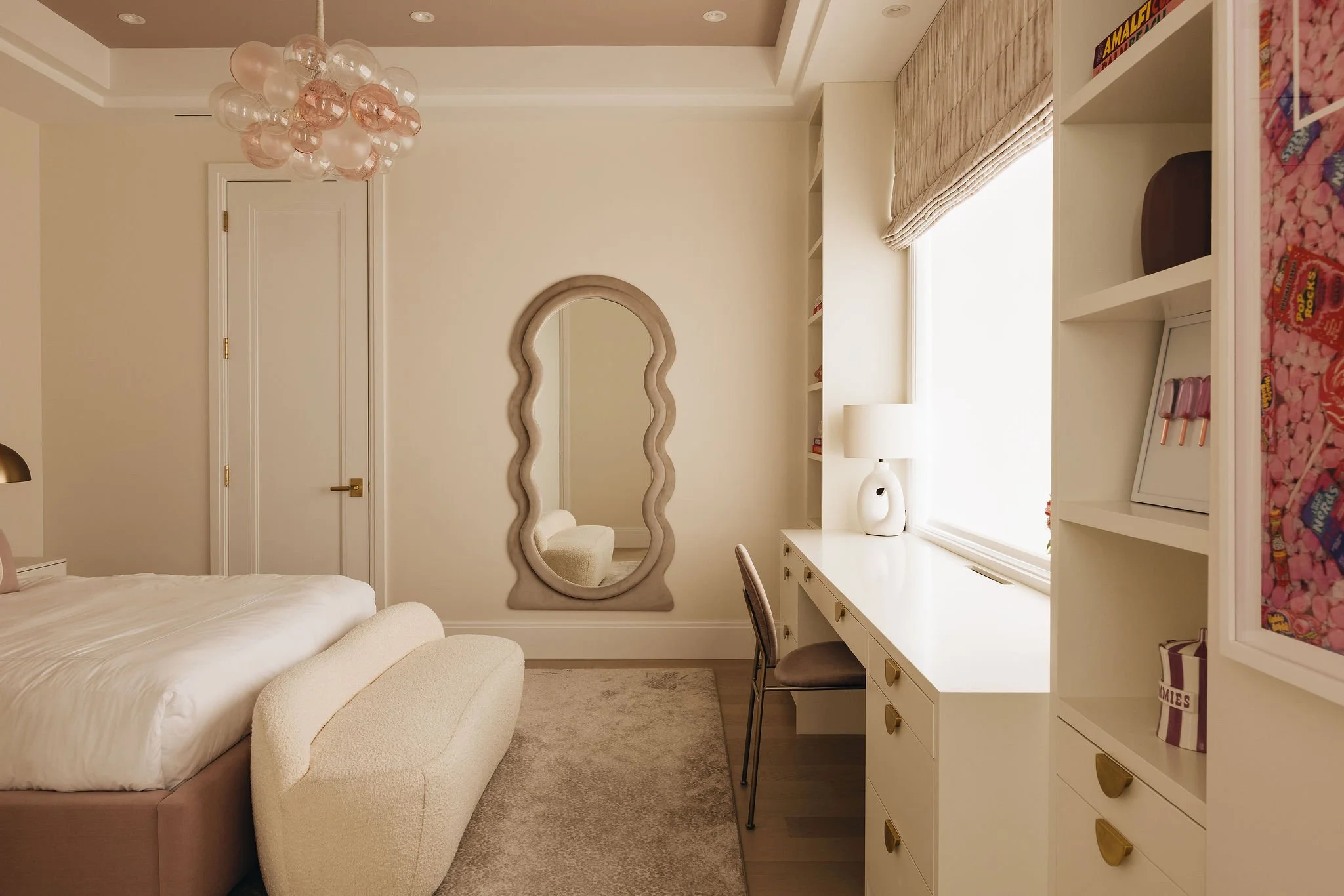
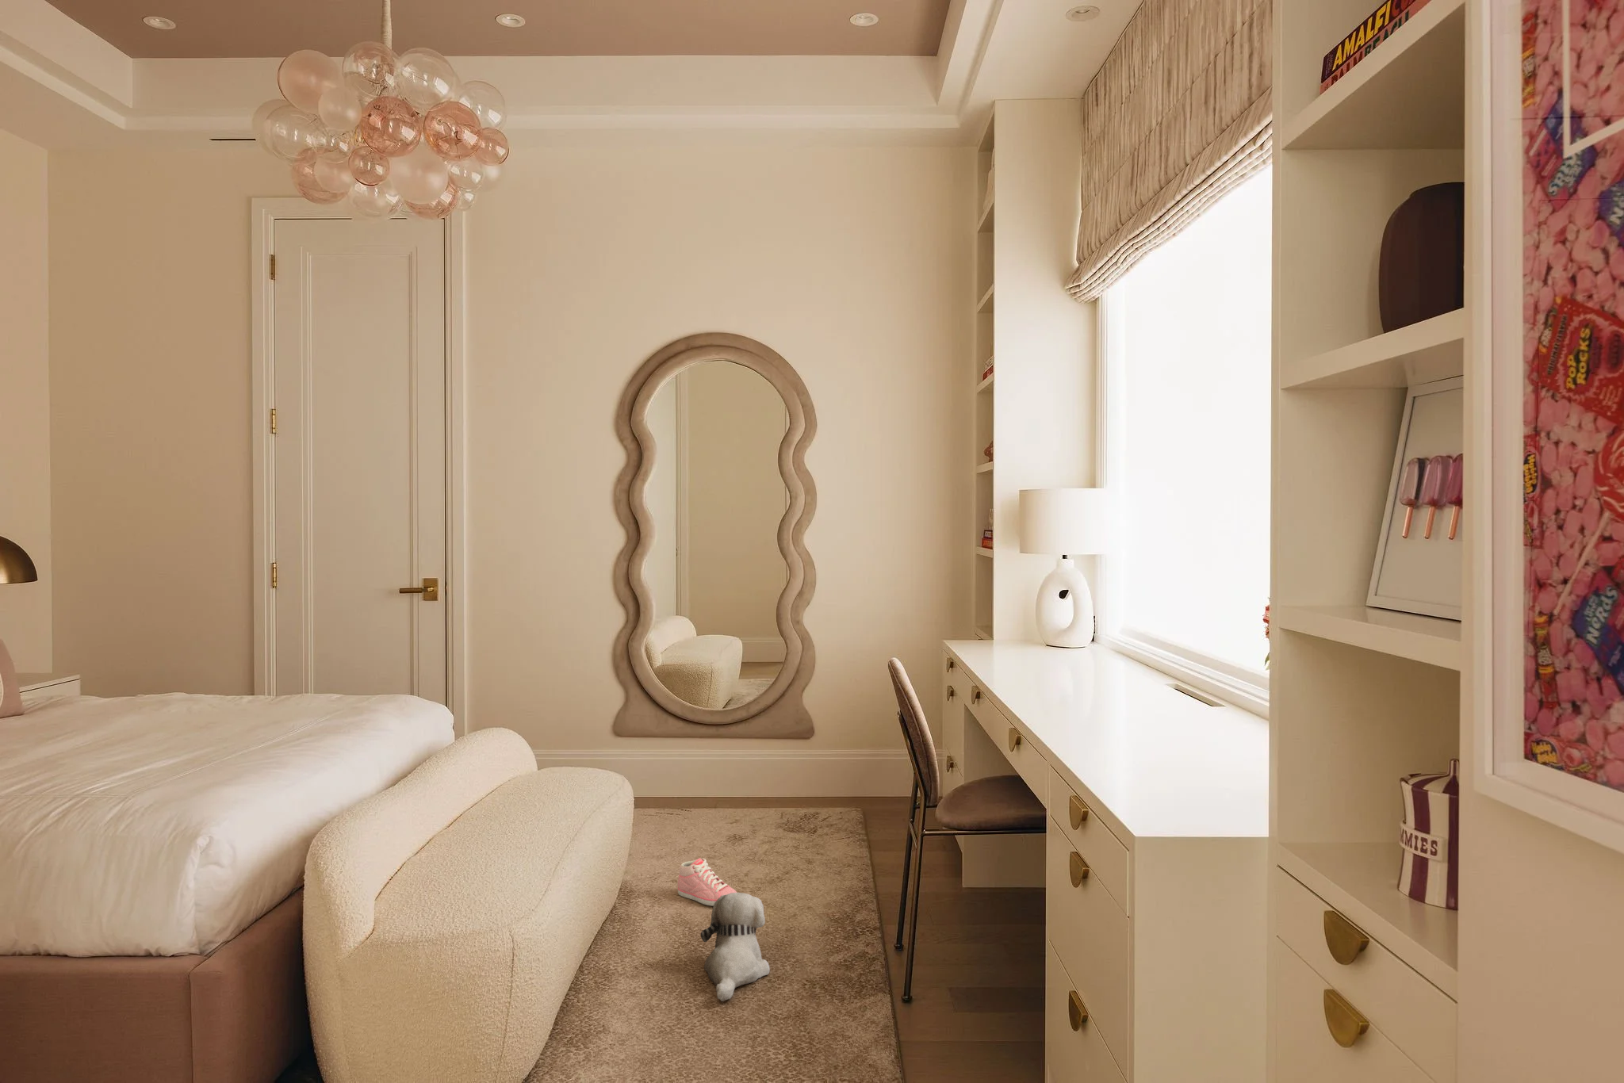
+ sneaker [677,857,737,907]
+ plush toy [700,892,771,1002]
